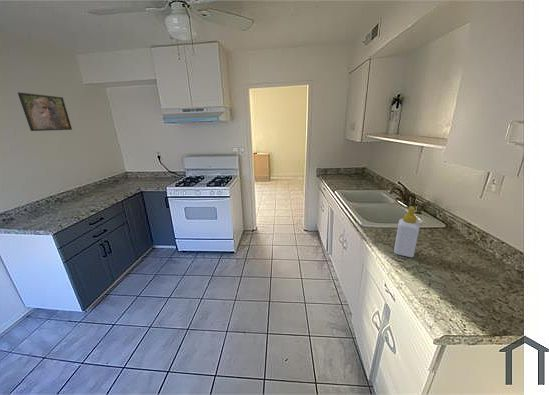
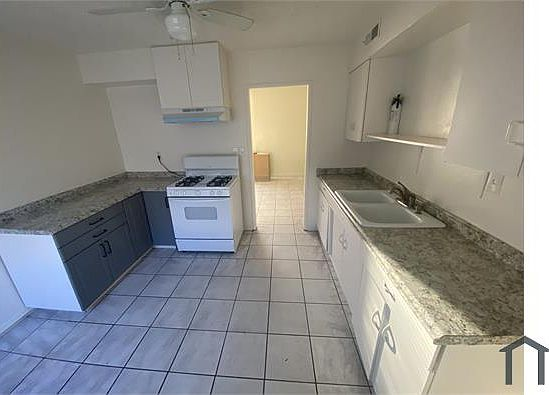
- soap bottle [393,205,420,258]
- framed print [17,91,73,132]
